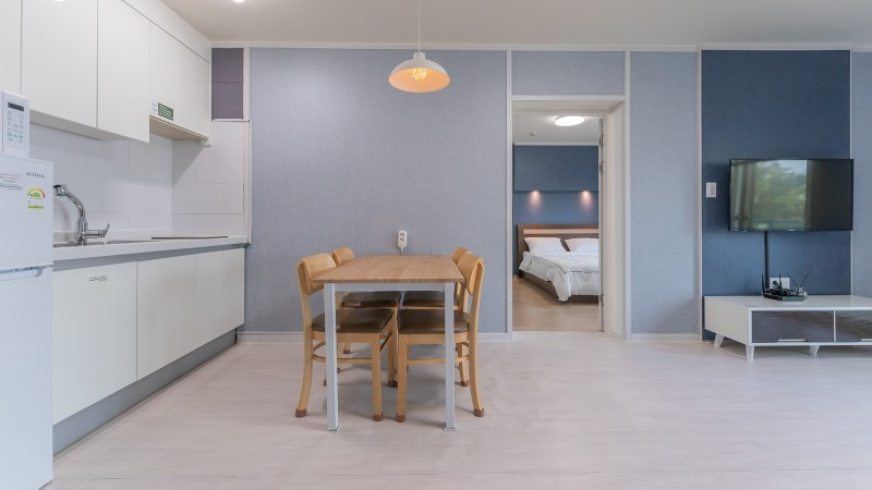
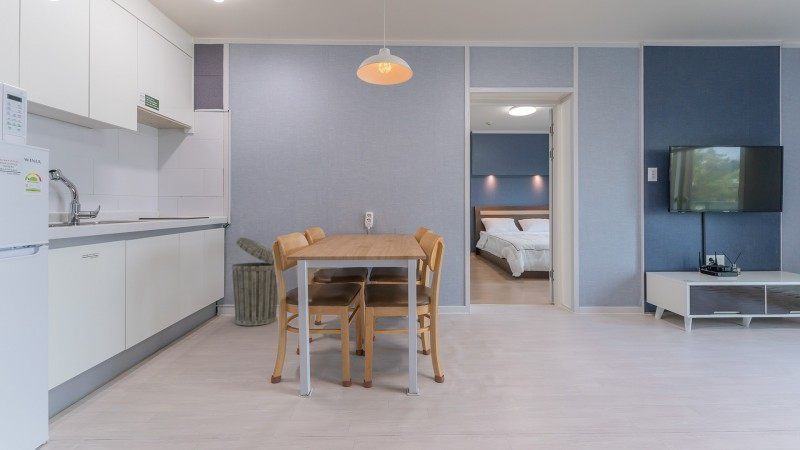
+ trash can [231,236,278,327]
